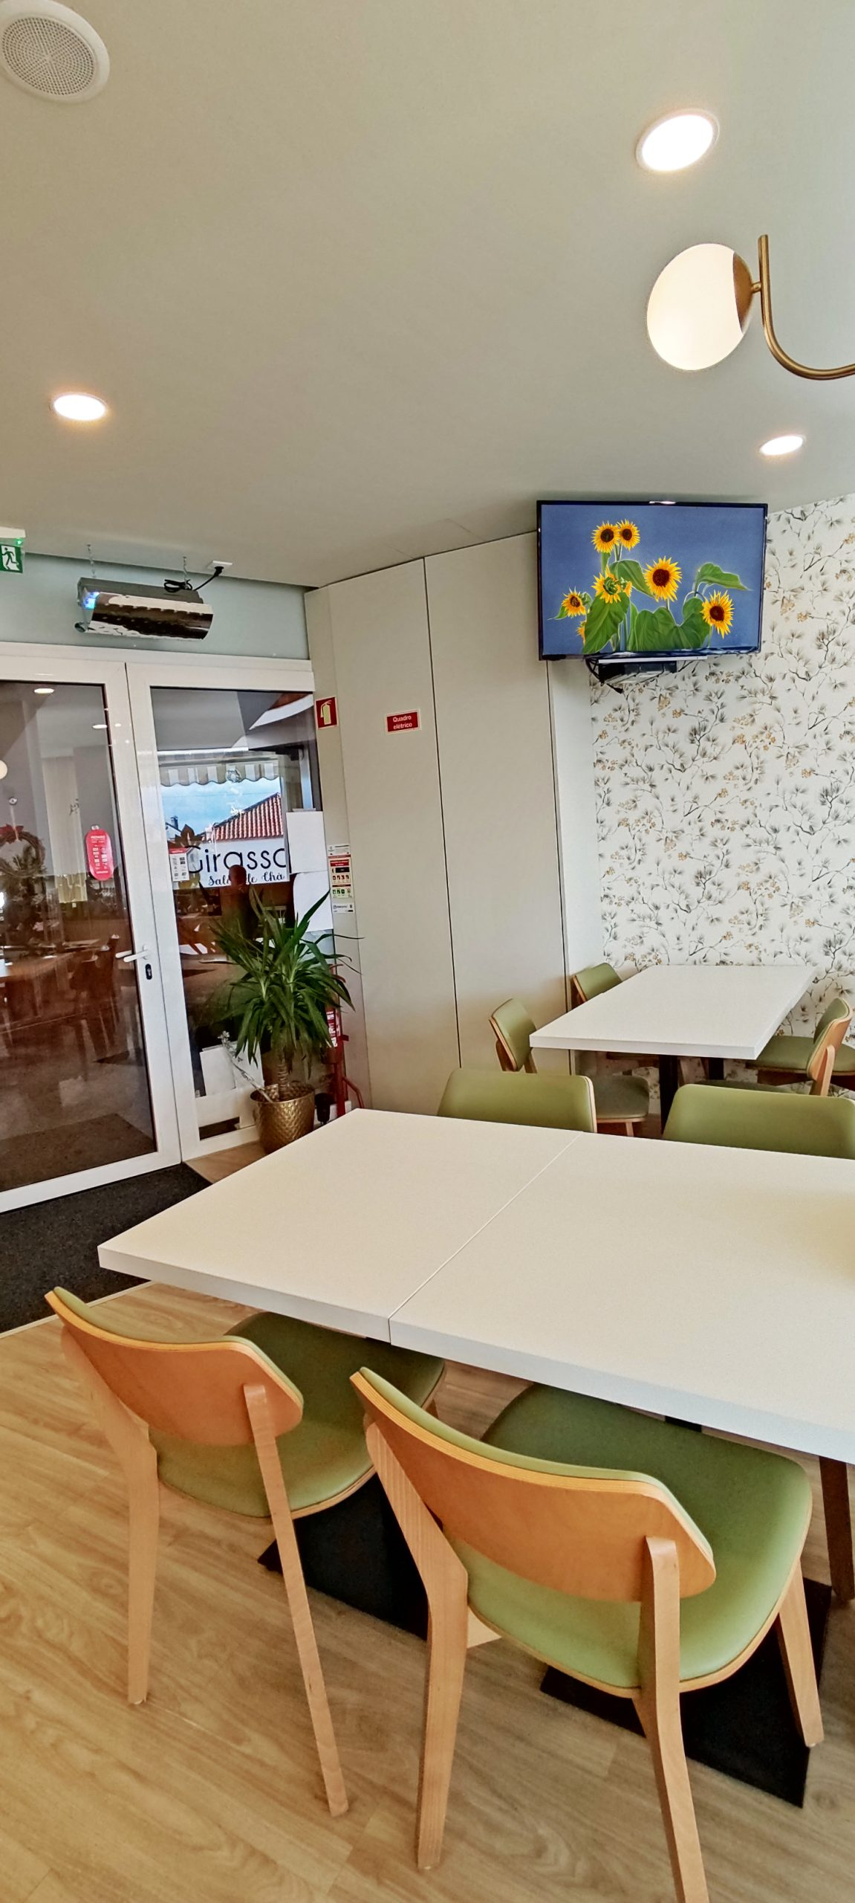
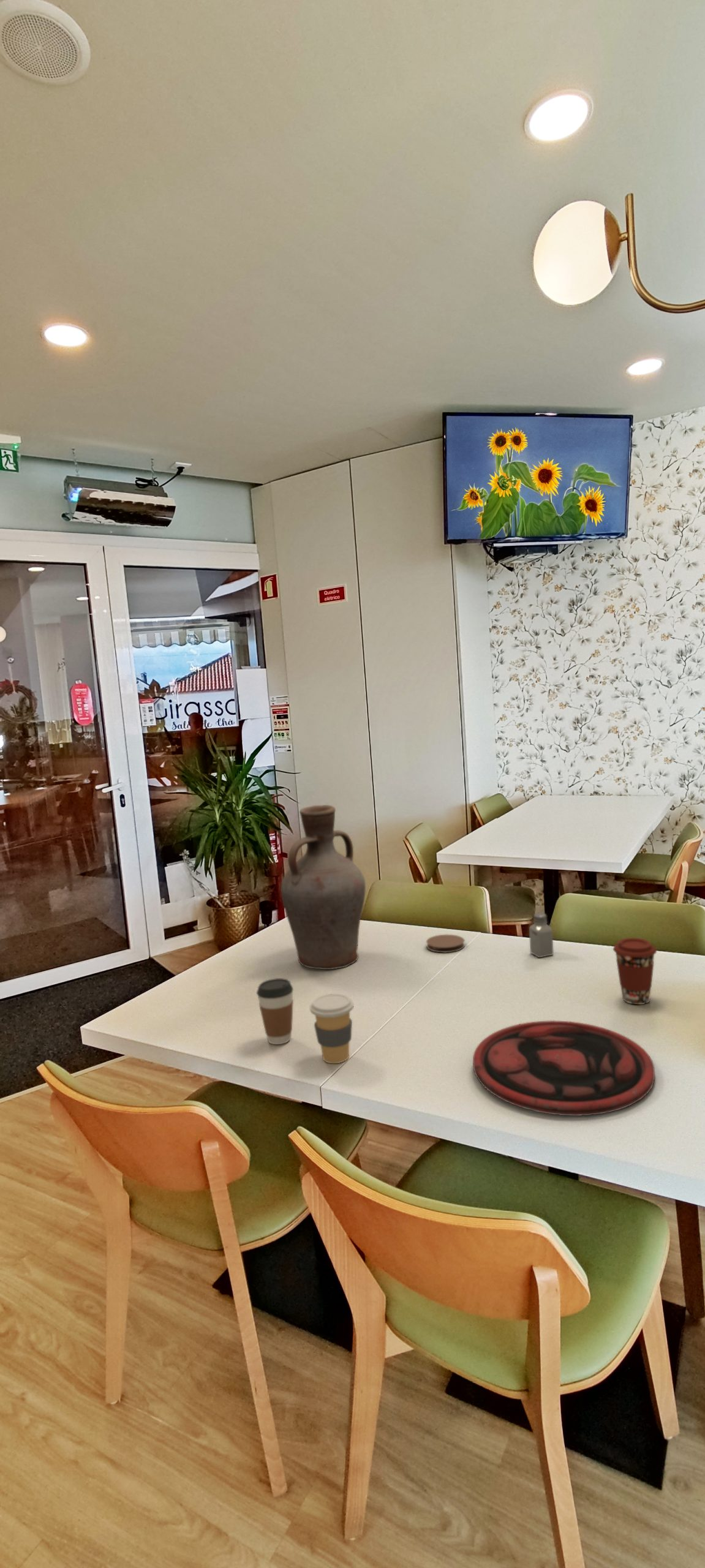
+ saltshaker [529,912,554,958]
+ coffee cup [613,937,657,1005]
+ vase [280,804,366,970]
+ coffee cup [256,978,294,1045]
+ plate [472,1020,655,1117]
+ coffee cup [309,993,354,1064]
+ coaster [426,934,466,953]
